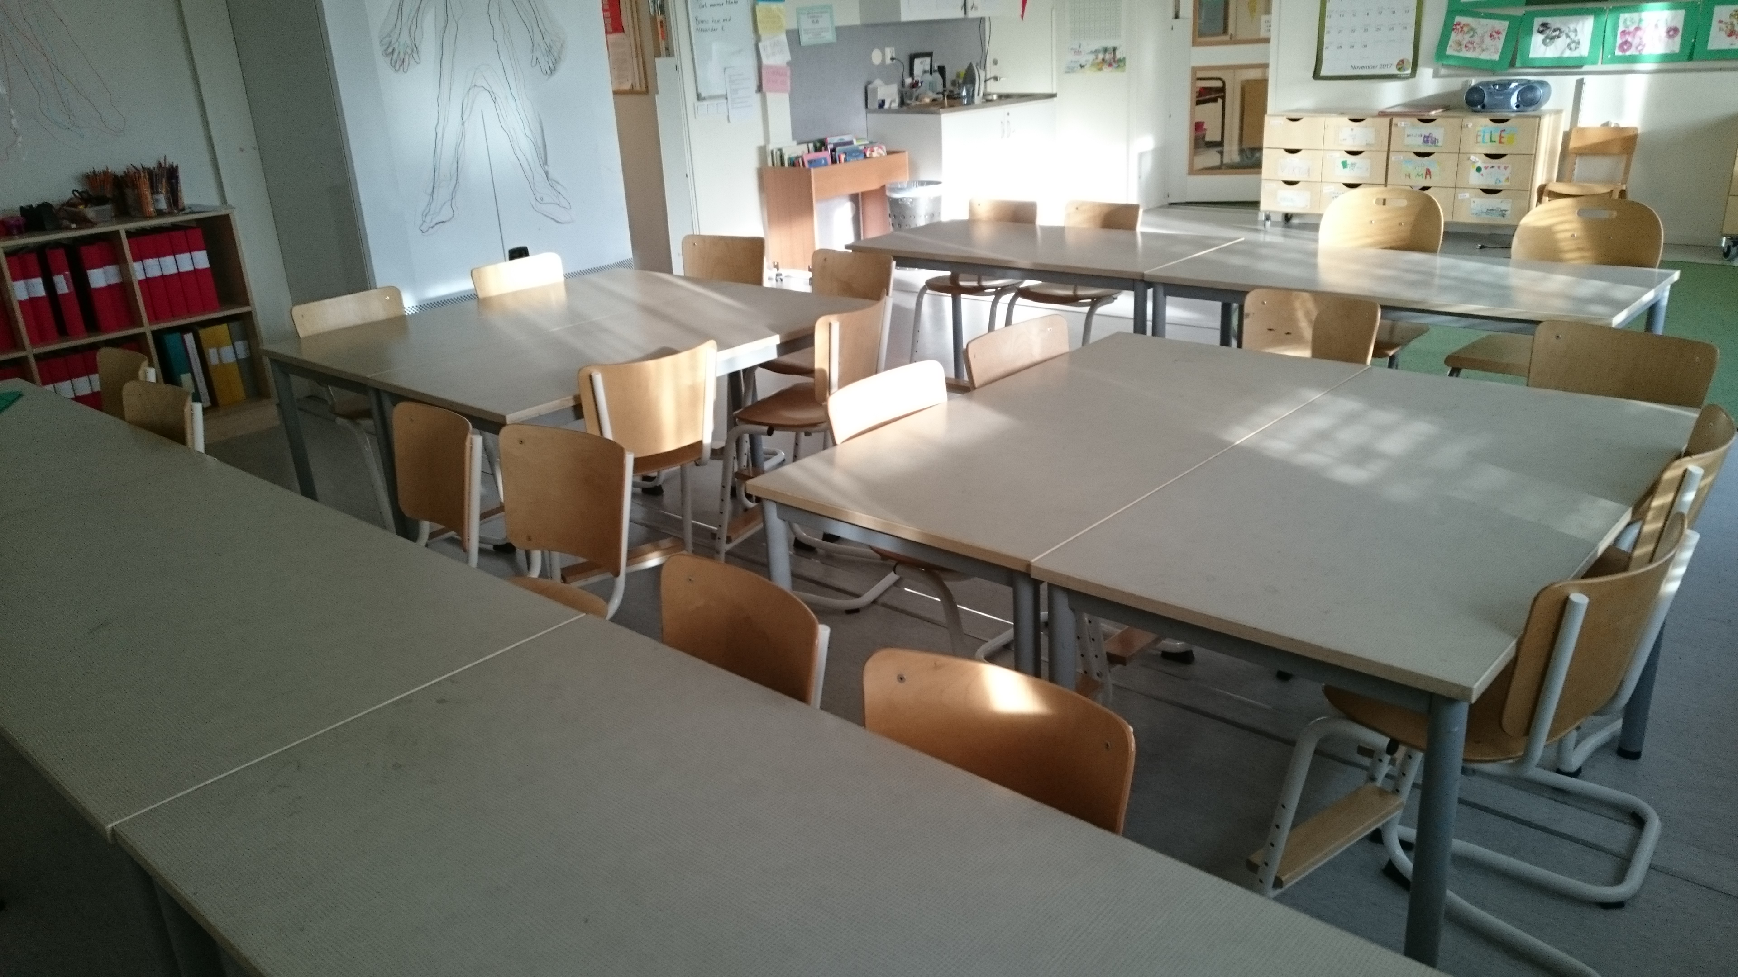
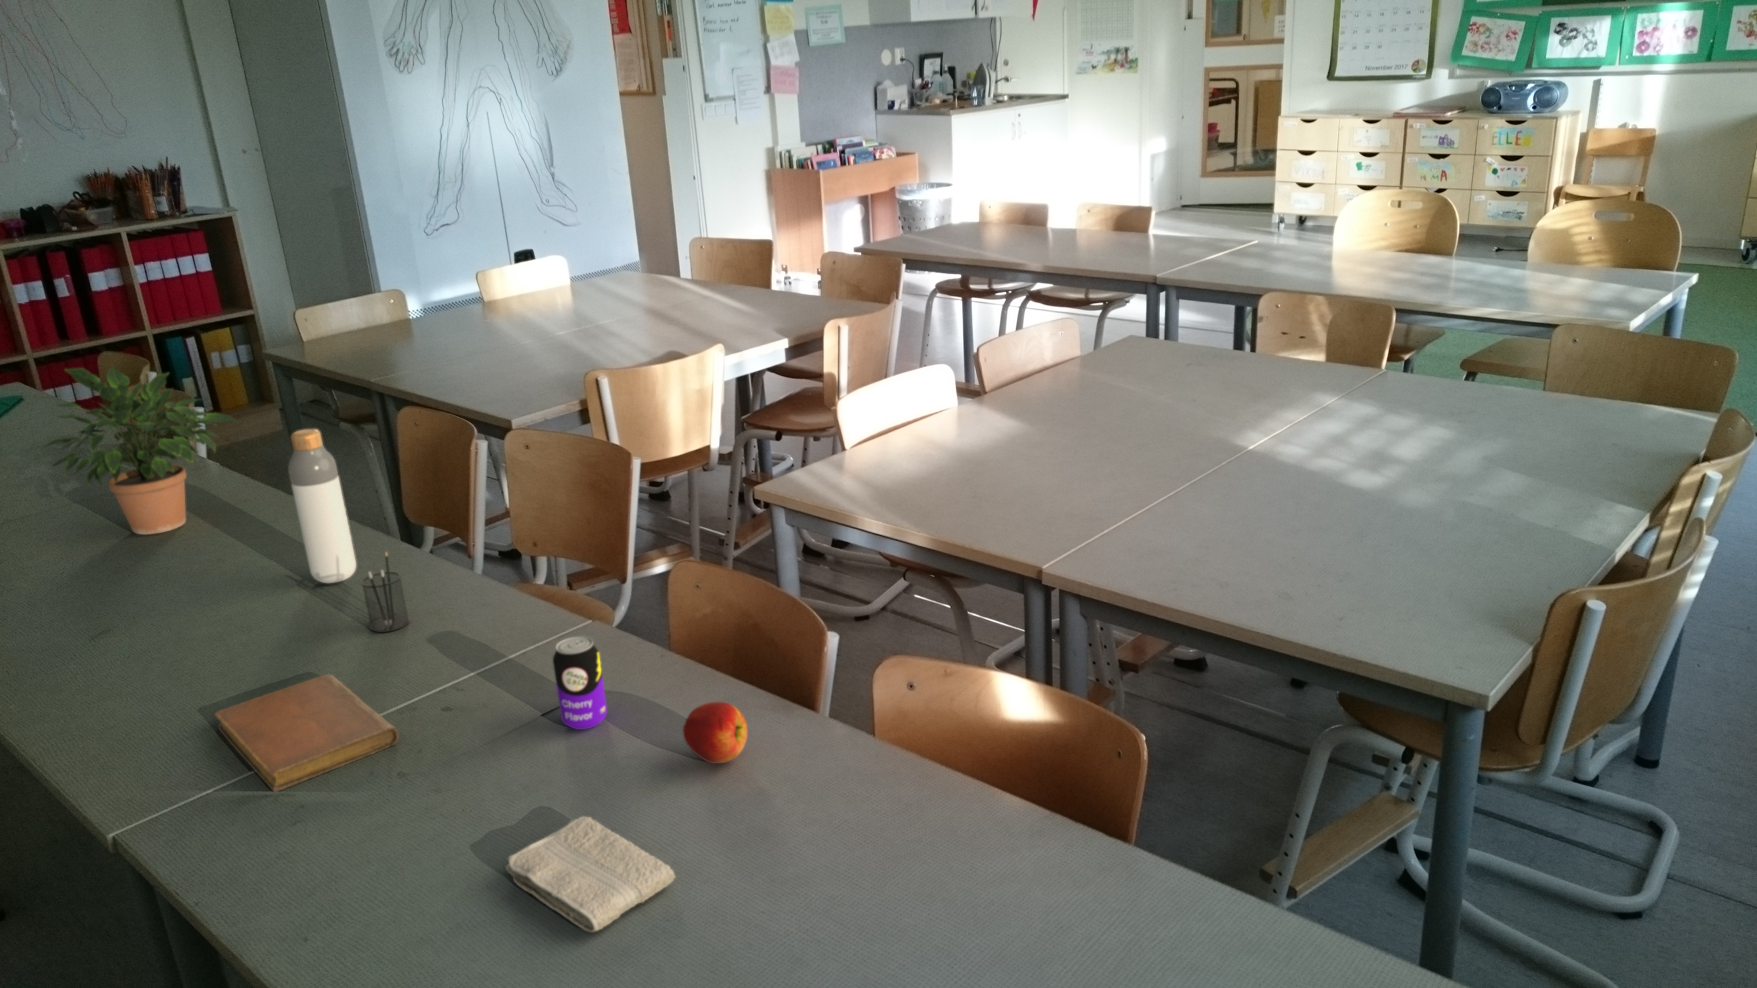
+ bottle [287,428,357,584]
+ potted plant [37,366,239,536]
+ notebook [214,674,399,793]
+ soda can [553,636,608,730]
+ apple [682,701,748,764]
+ washcloth [506,815,676,933]
+ pencil holder [361,550,410,632]
